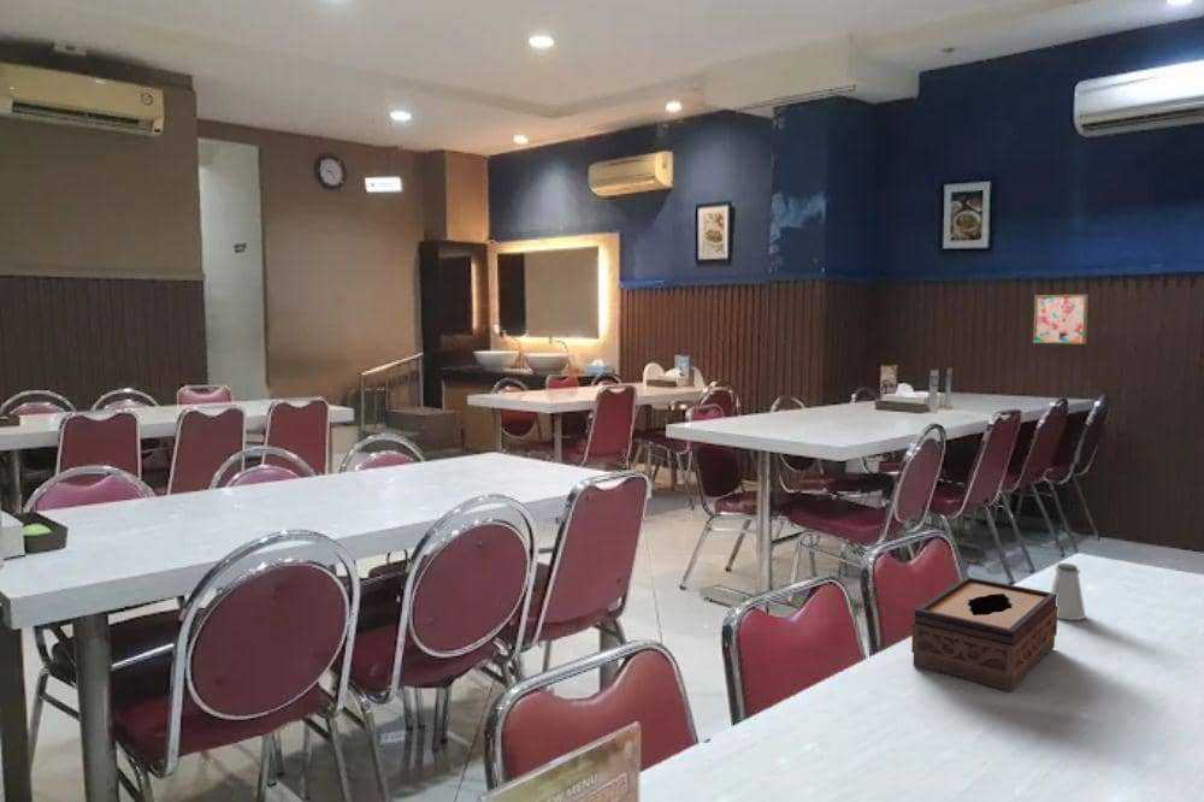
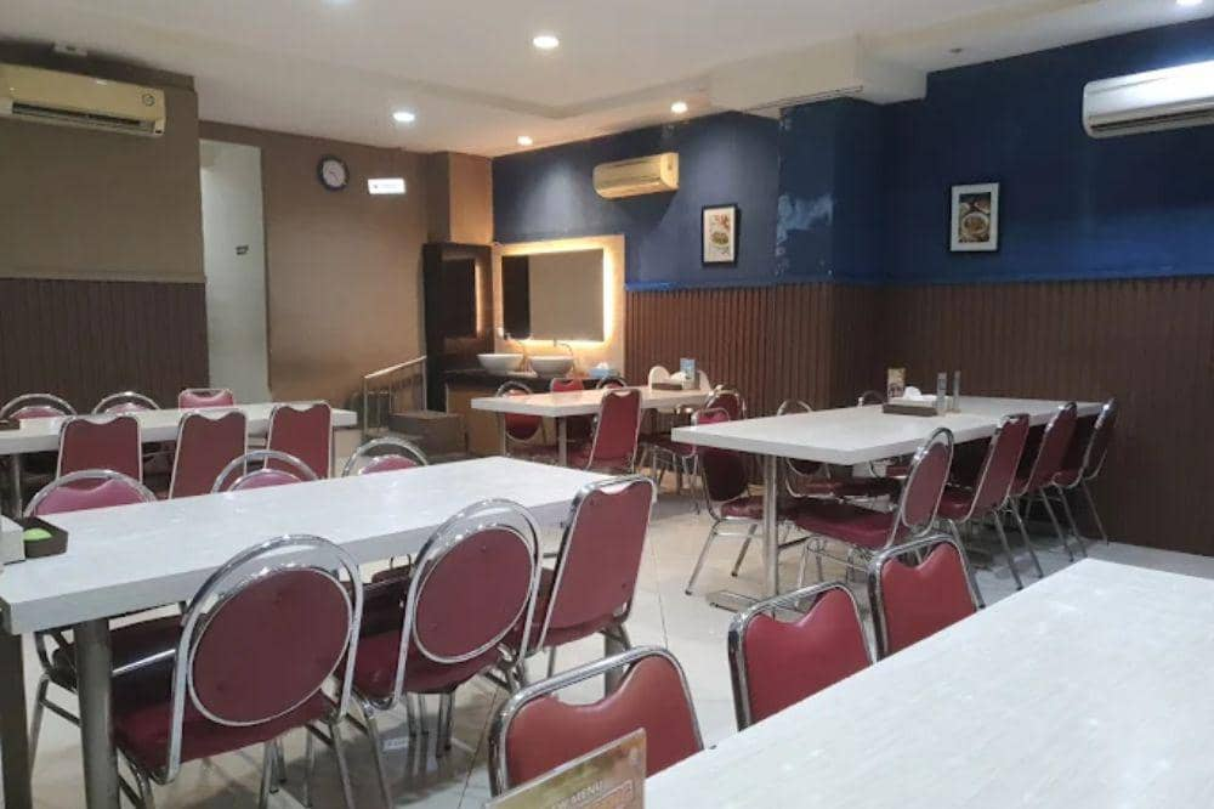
- saltshaker [1049,562,1087,621]
- tissue box [910,576,1058,694]
- wall art [1032,294,1090,346]
